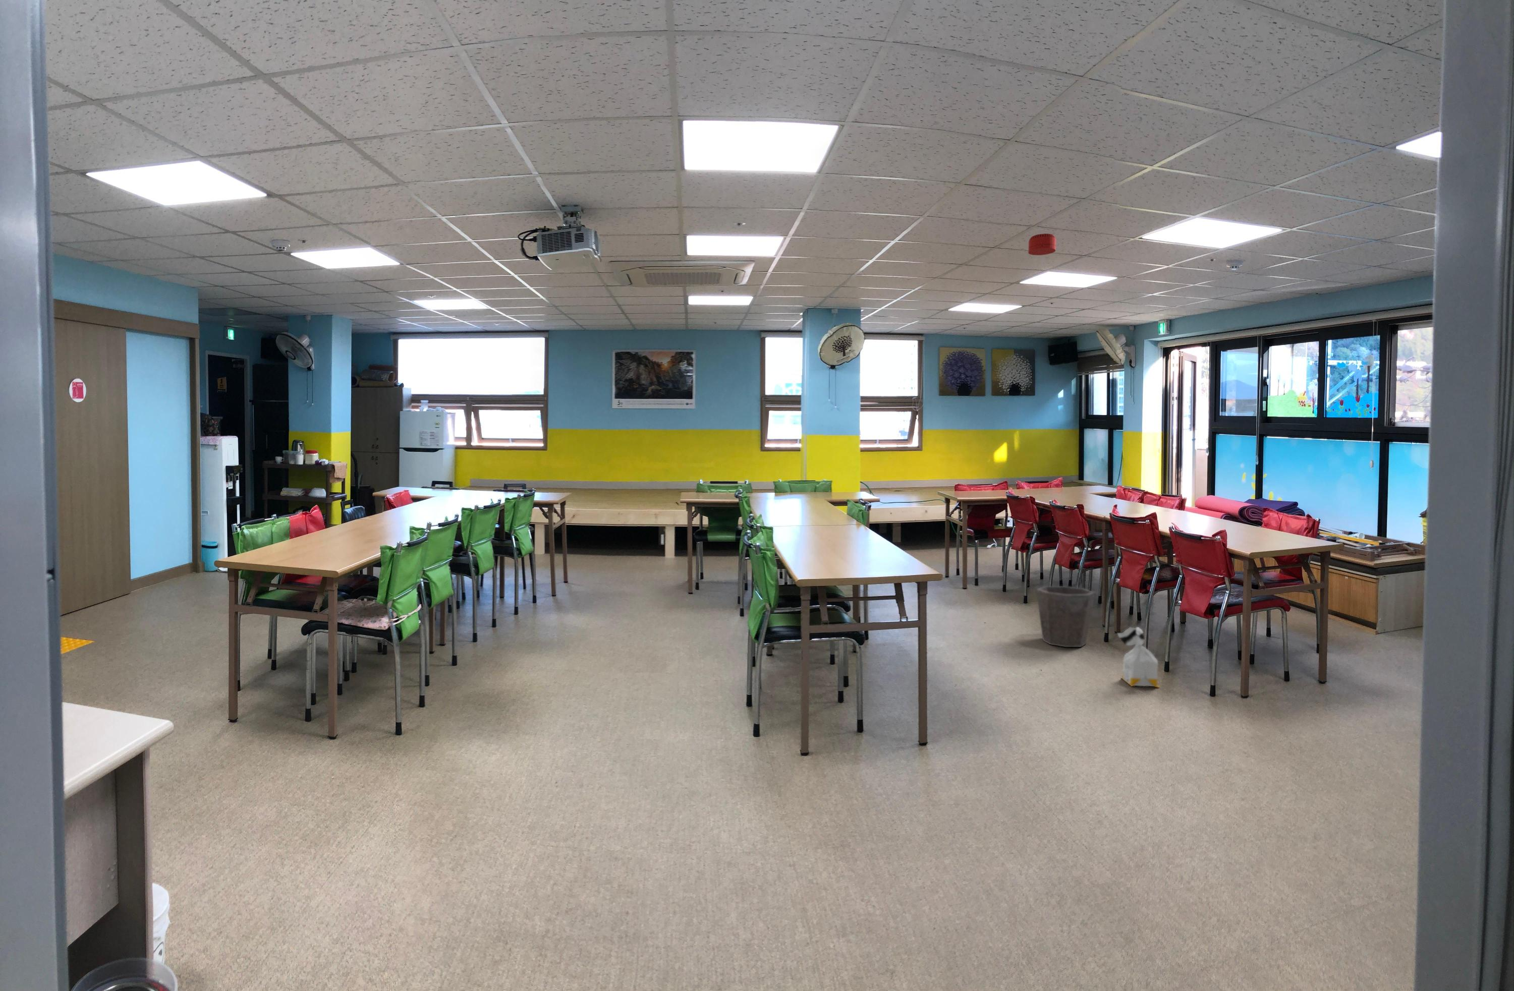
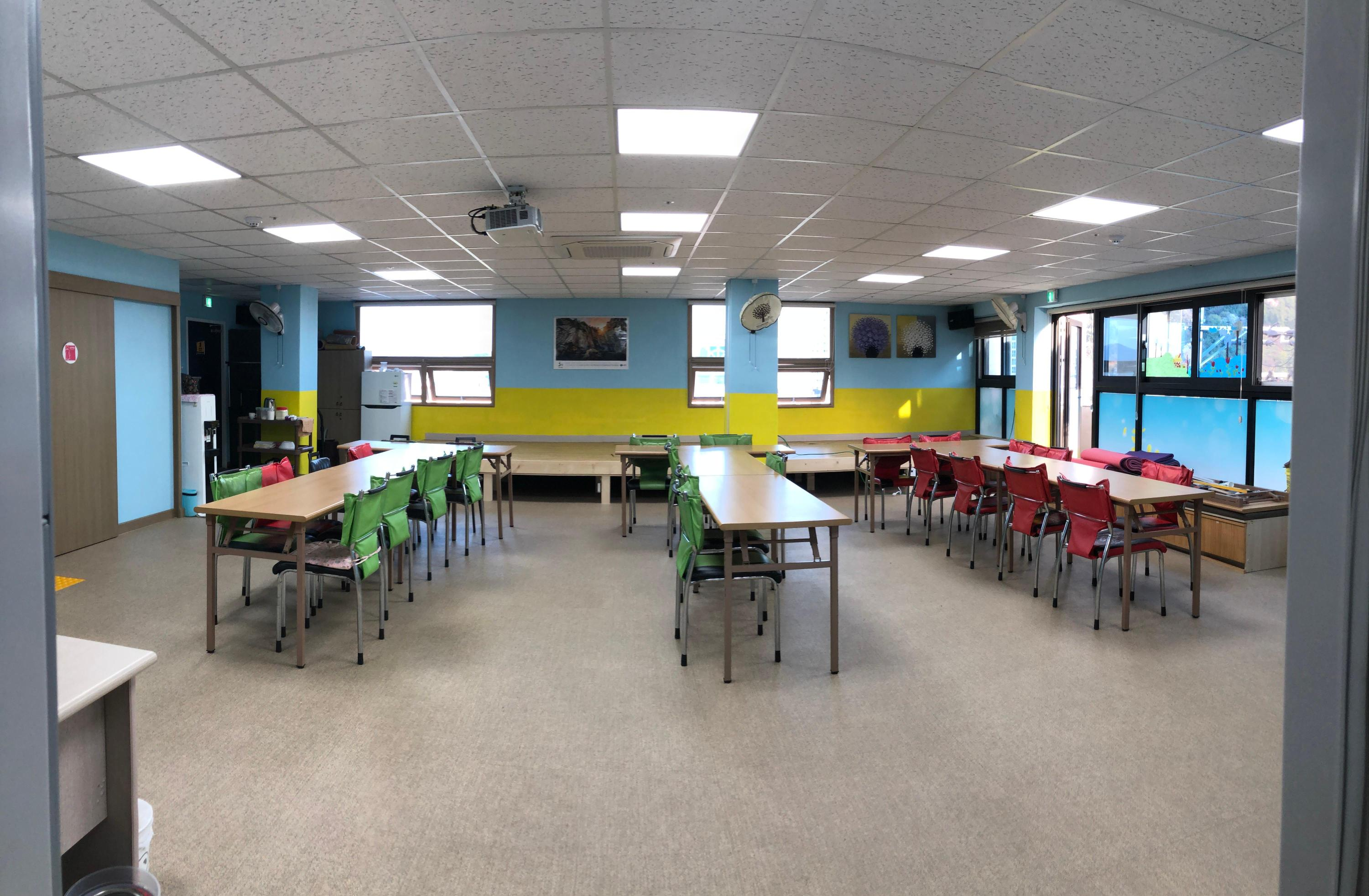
- smoke detector [1027,233,1056,255]
- bag [1117,626,1160,688]
- waste bin [1036,585,1096,647]
